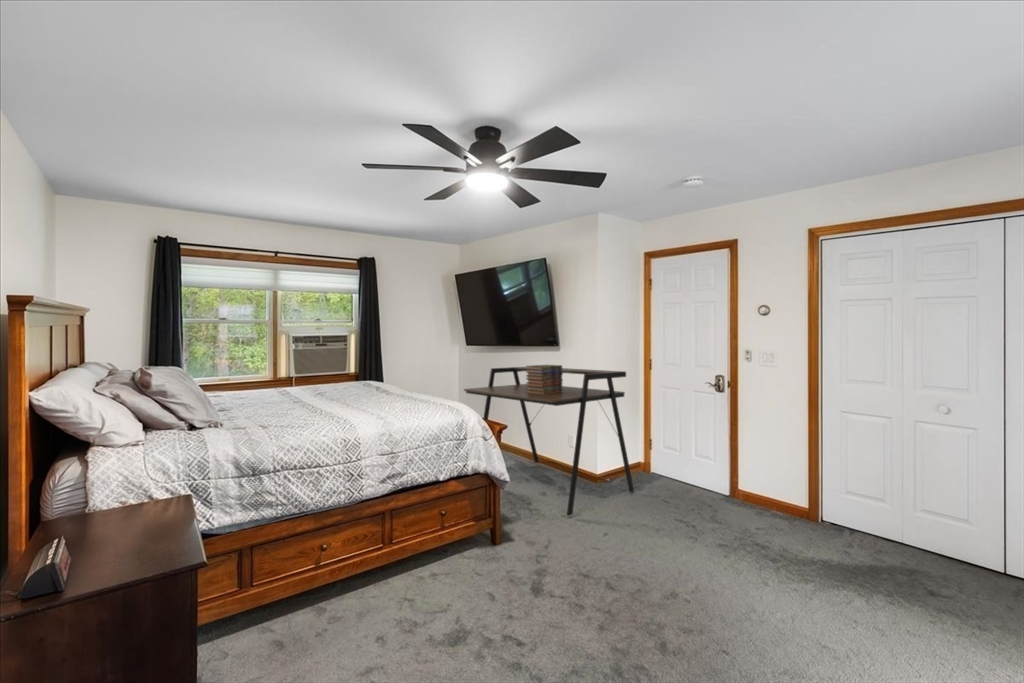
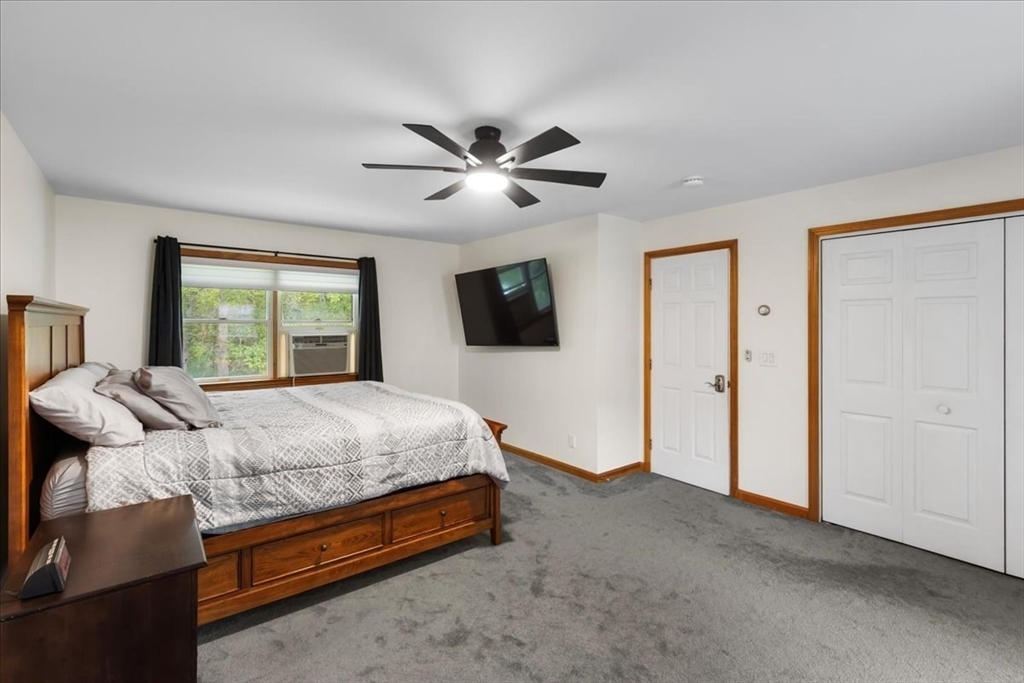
- book stack [525,364,564,394]
- desk [463,366,635,517]
